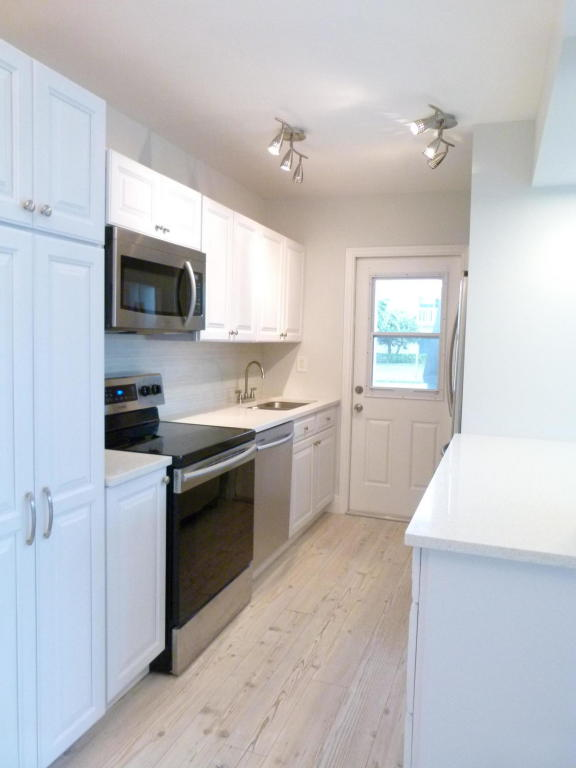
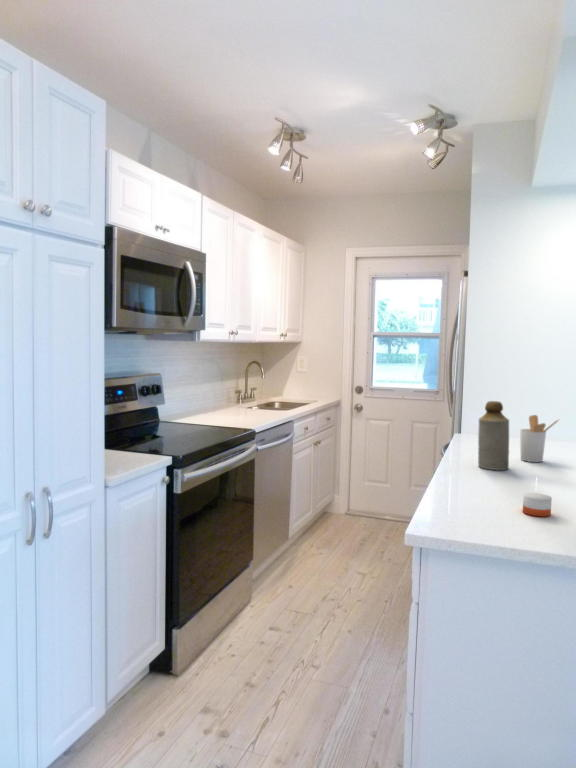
+ utensil holder [519,414,561,463]
+ candle [522,492,553,518]
+ bottle [477,400,510,471]
